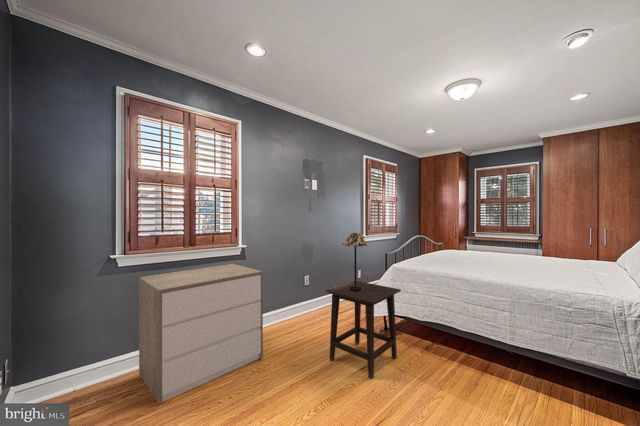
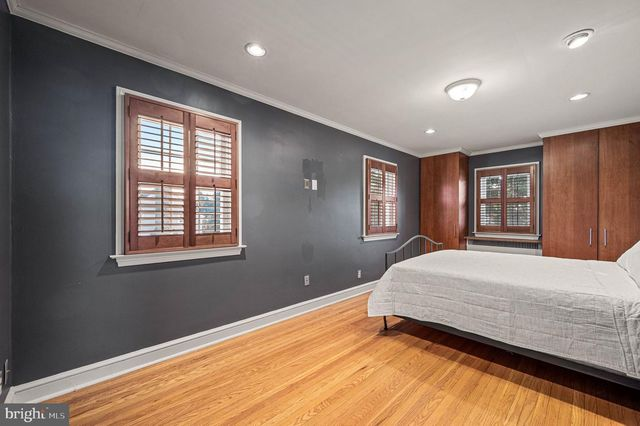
- table lamp [341,232,369,292]
- dresser [138,263,264,406]
- side table [324,280,402,380]
